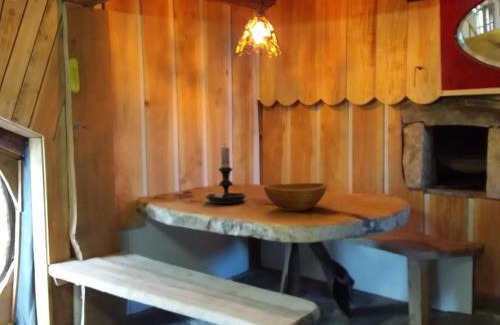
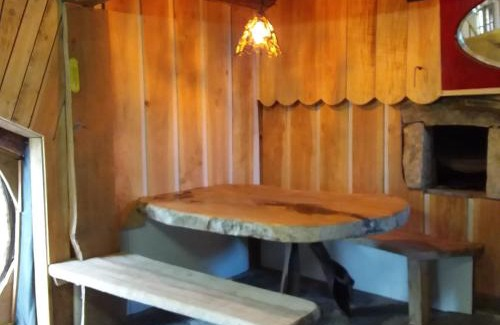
- wooden bowl [263,182,328,212]
- candle holder [204,142,247,205]
